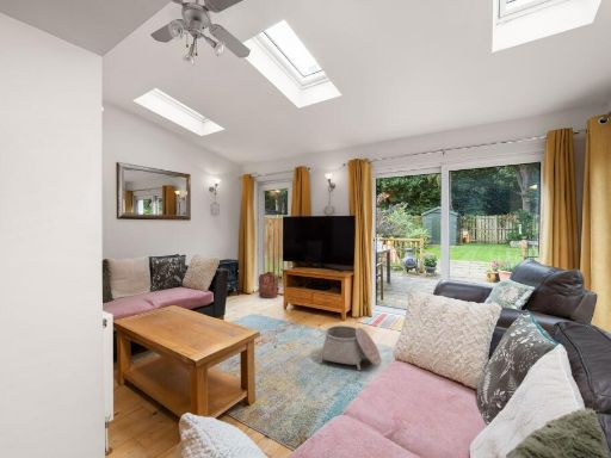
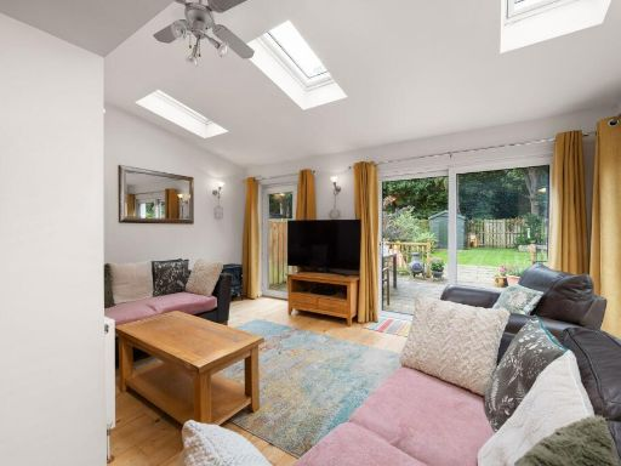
- backpack [258,271,280,299]
- basket [317,324,382,371]
